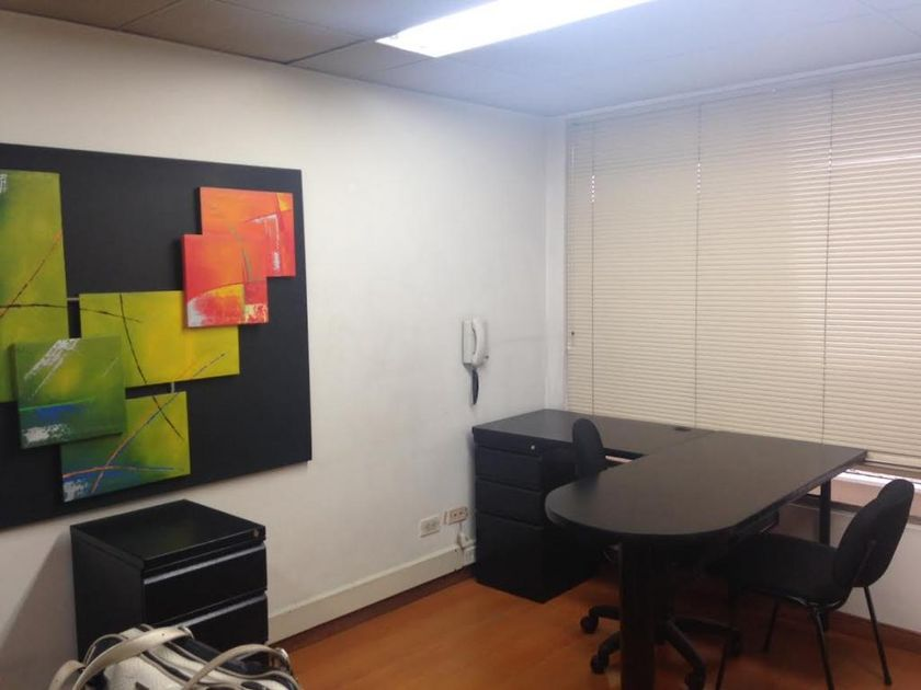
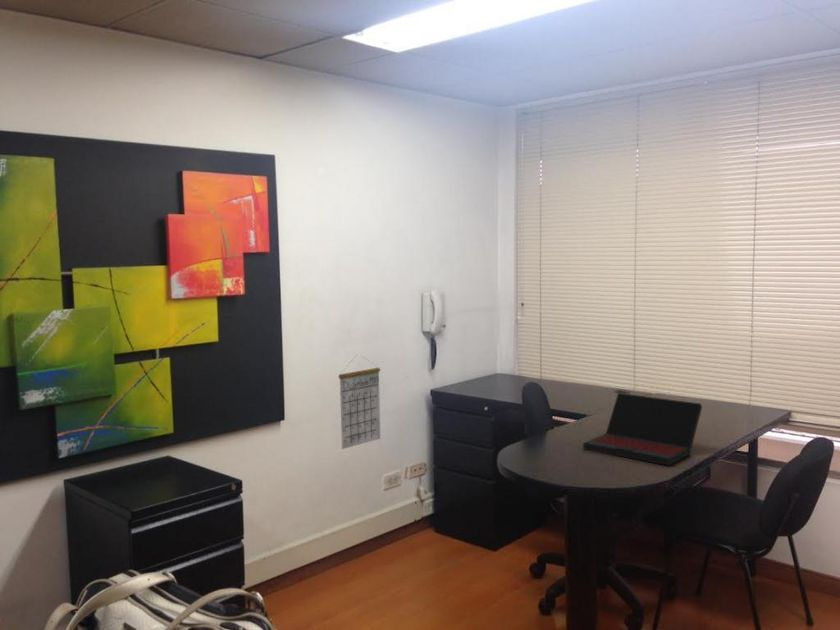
+ calendar [338,356,381,450]
+ laptop [582,392,703,467]
